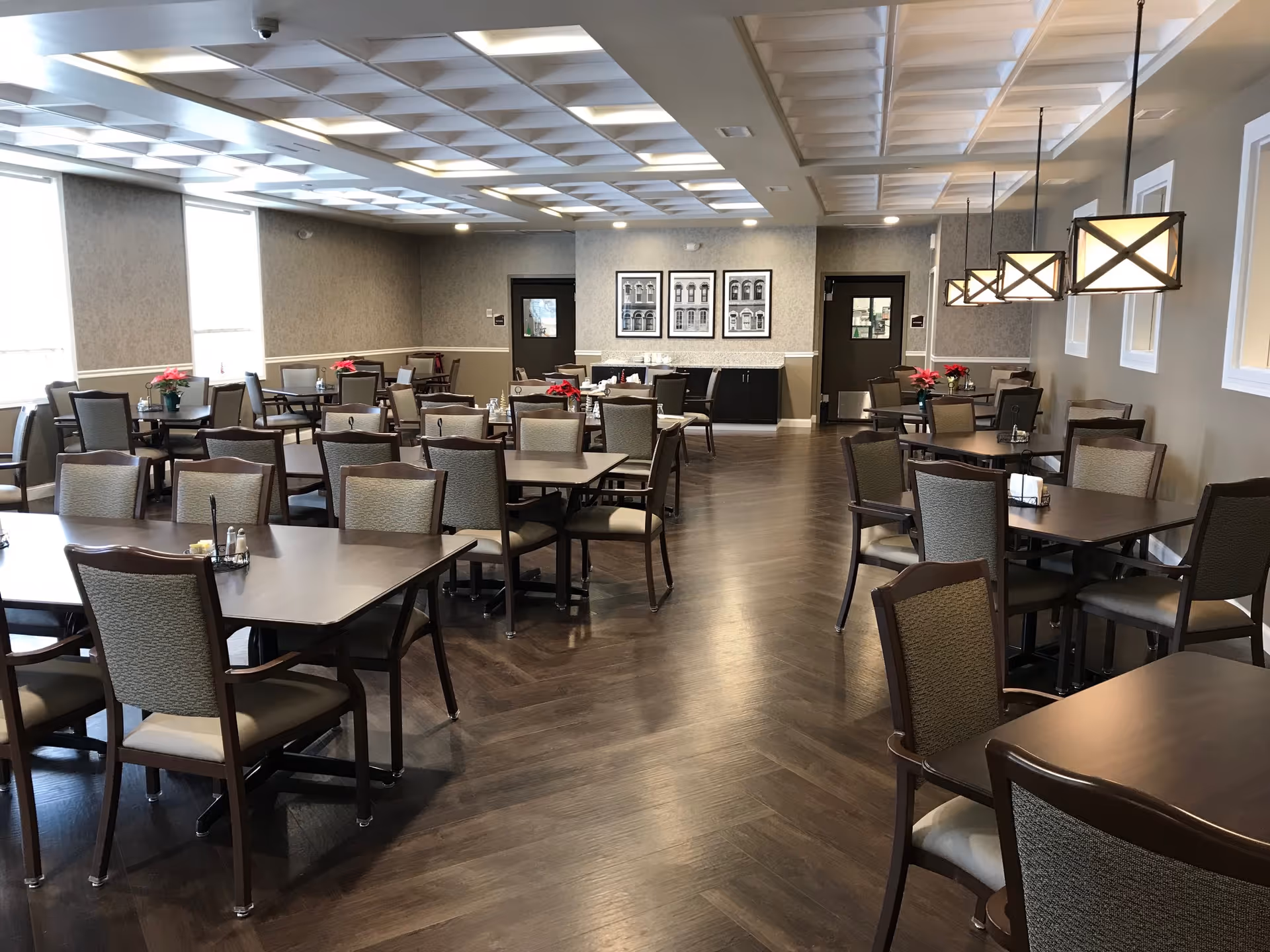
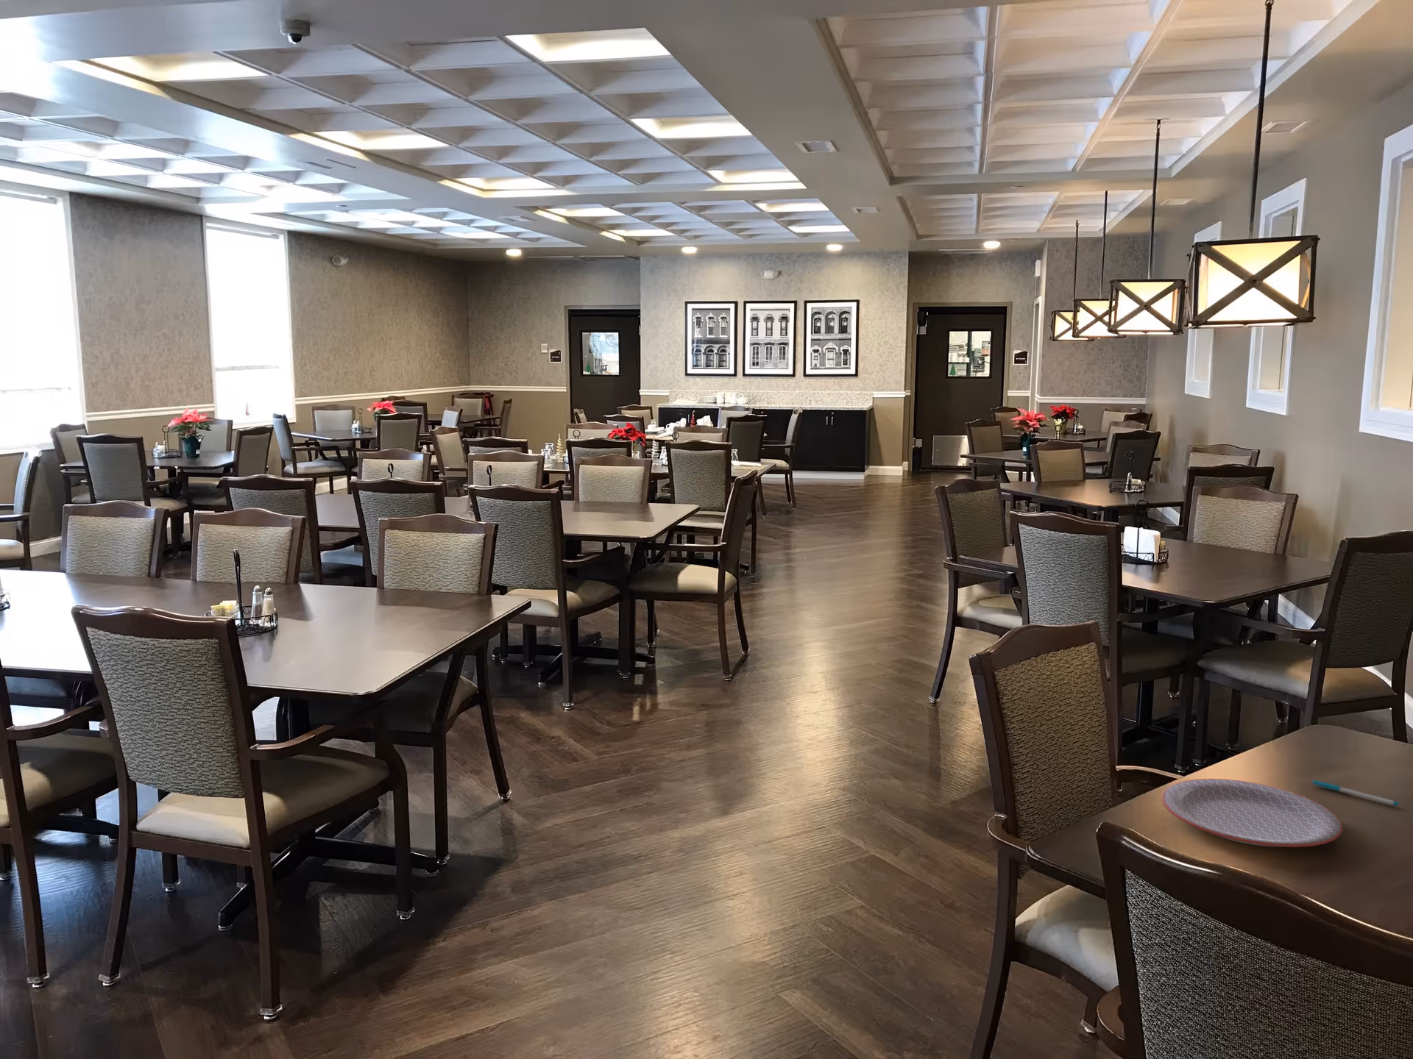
+ pen [1312,780,1400,806]
+ plate [1160,778,1343,848]
